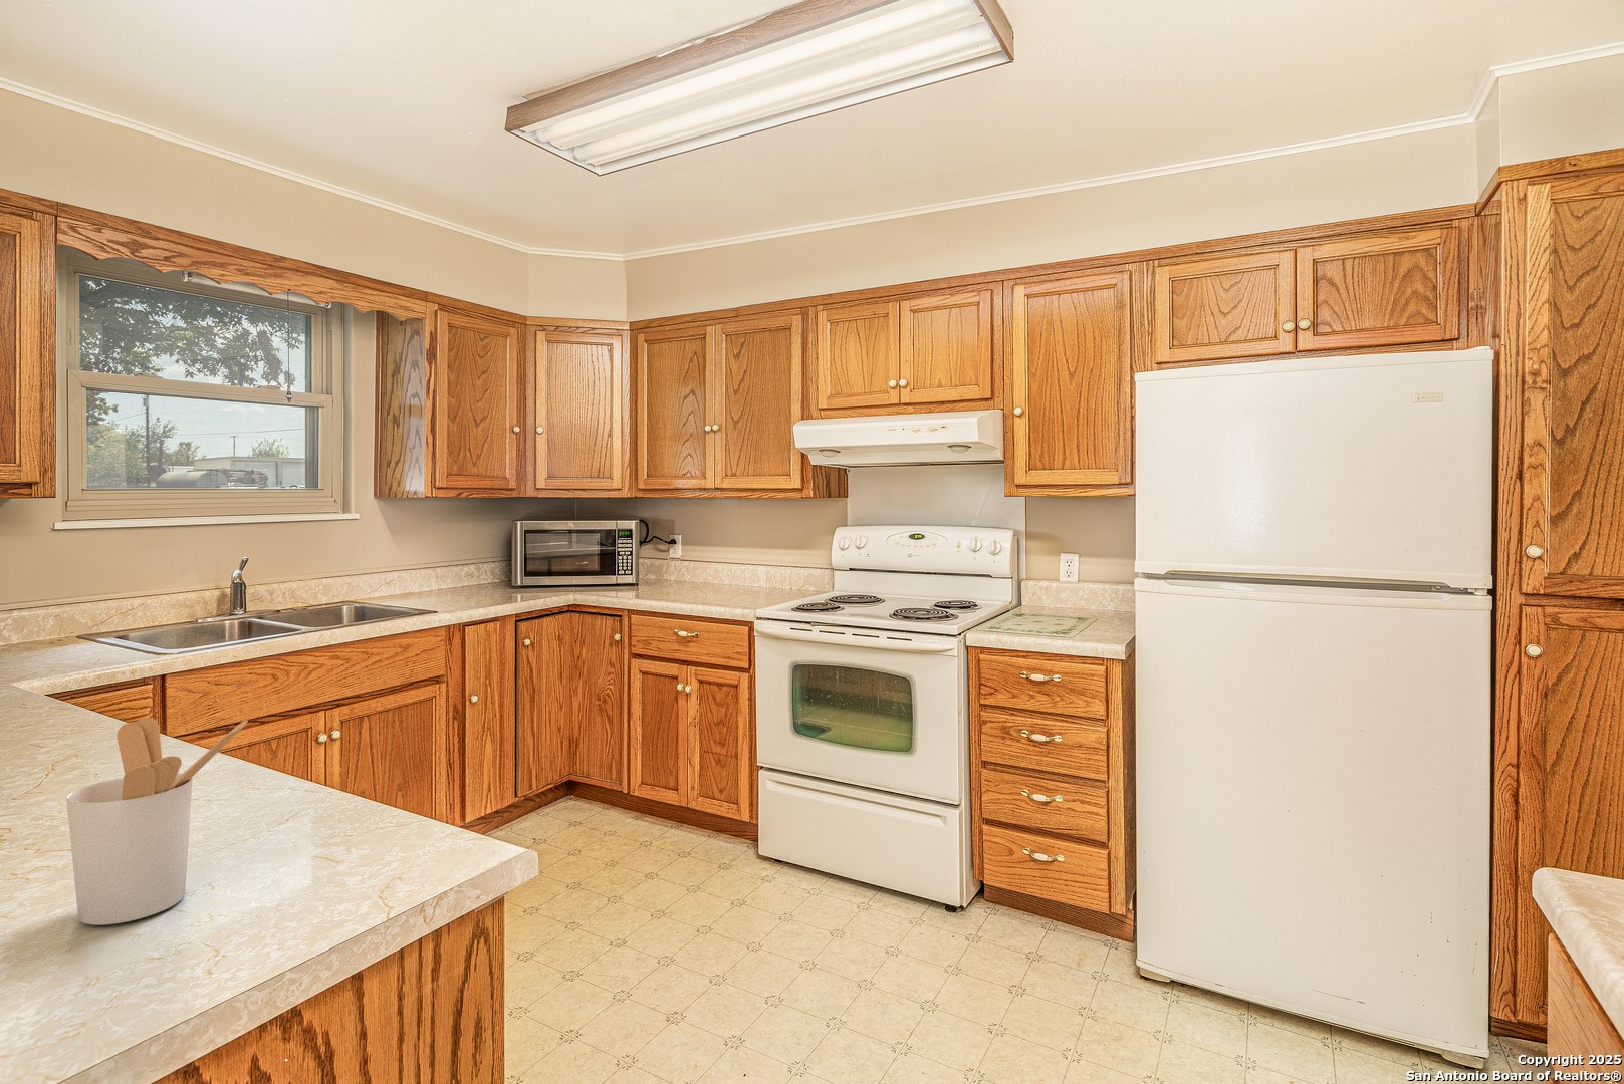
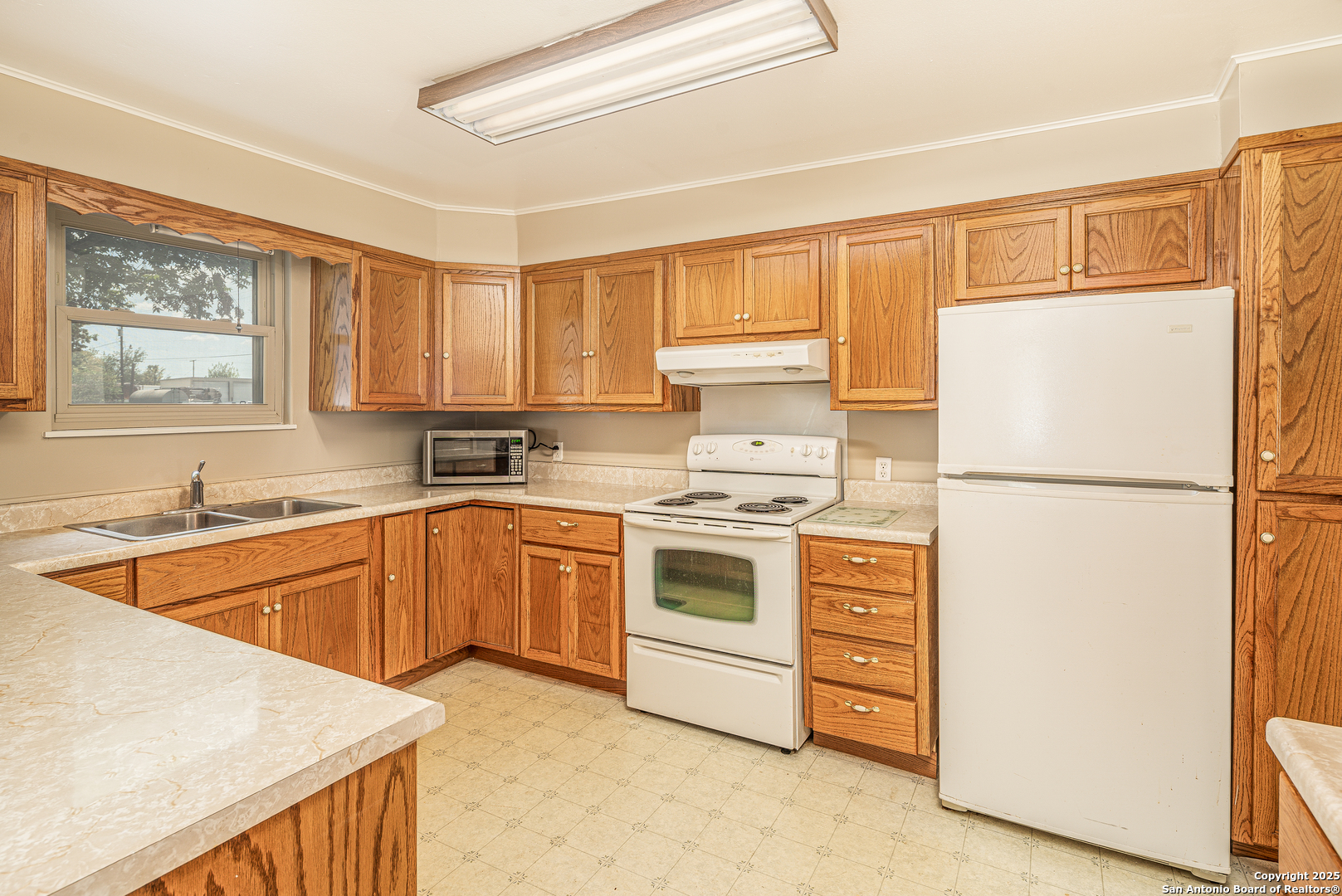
- utensil holder [65,716,249,927]
